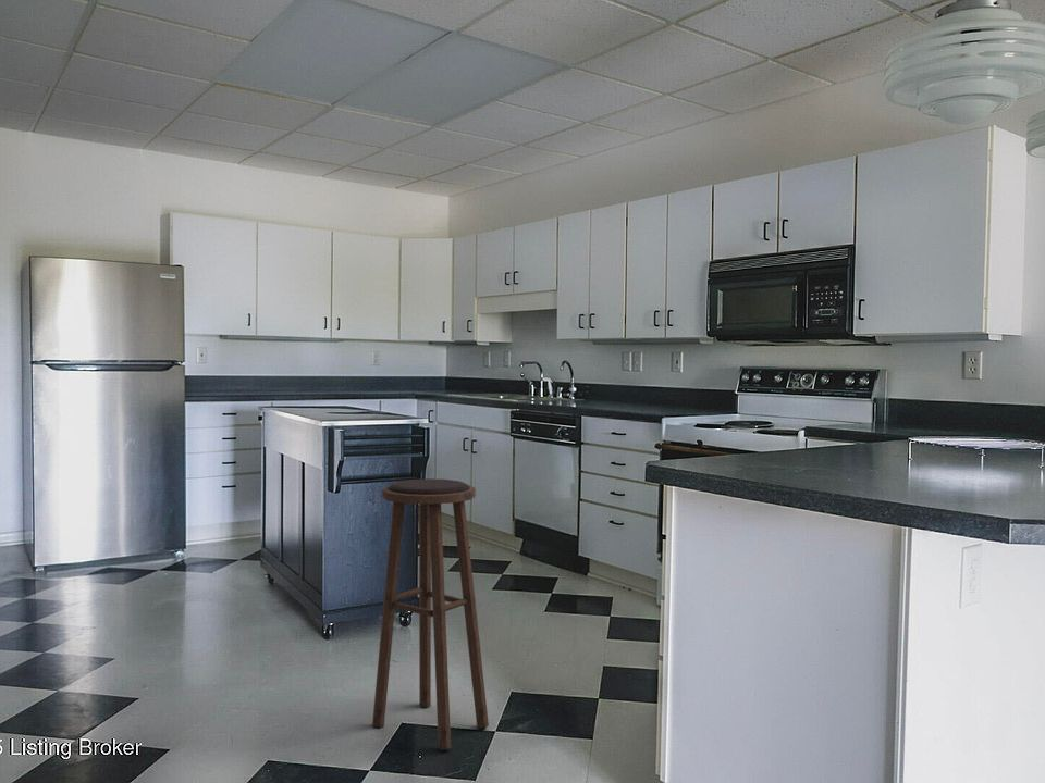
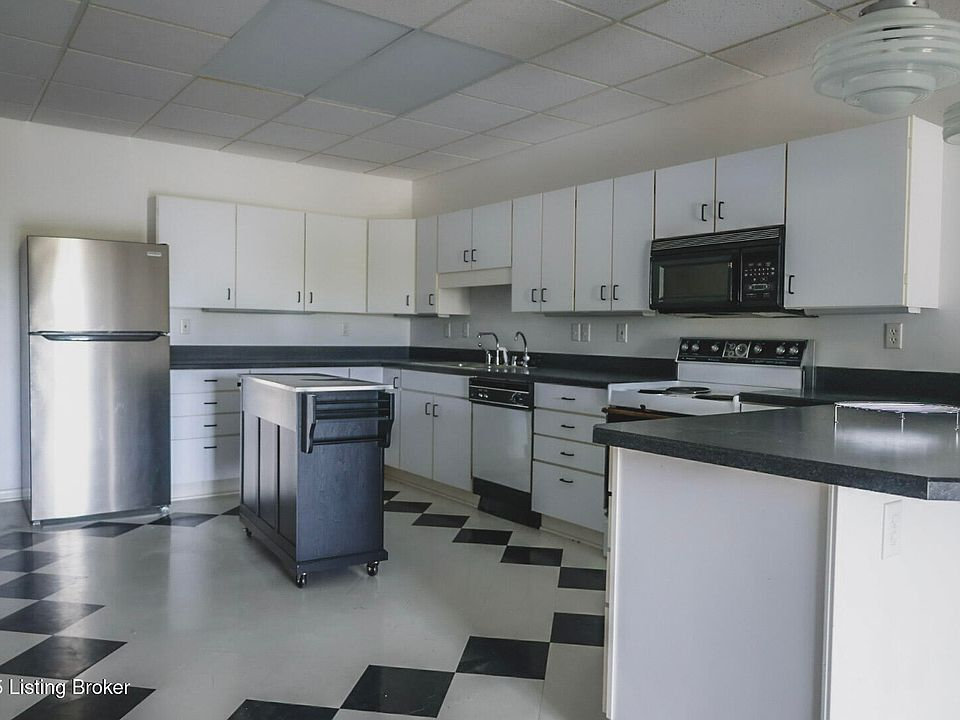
- stool [371,477,490,751]
